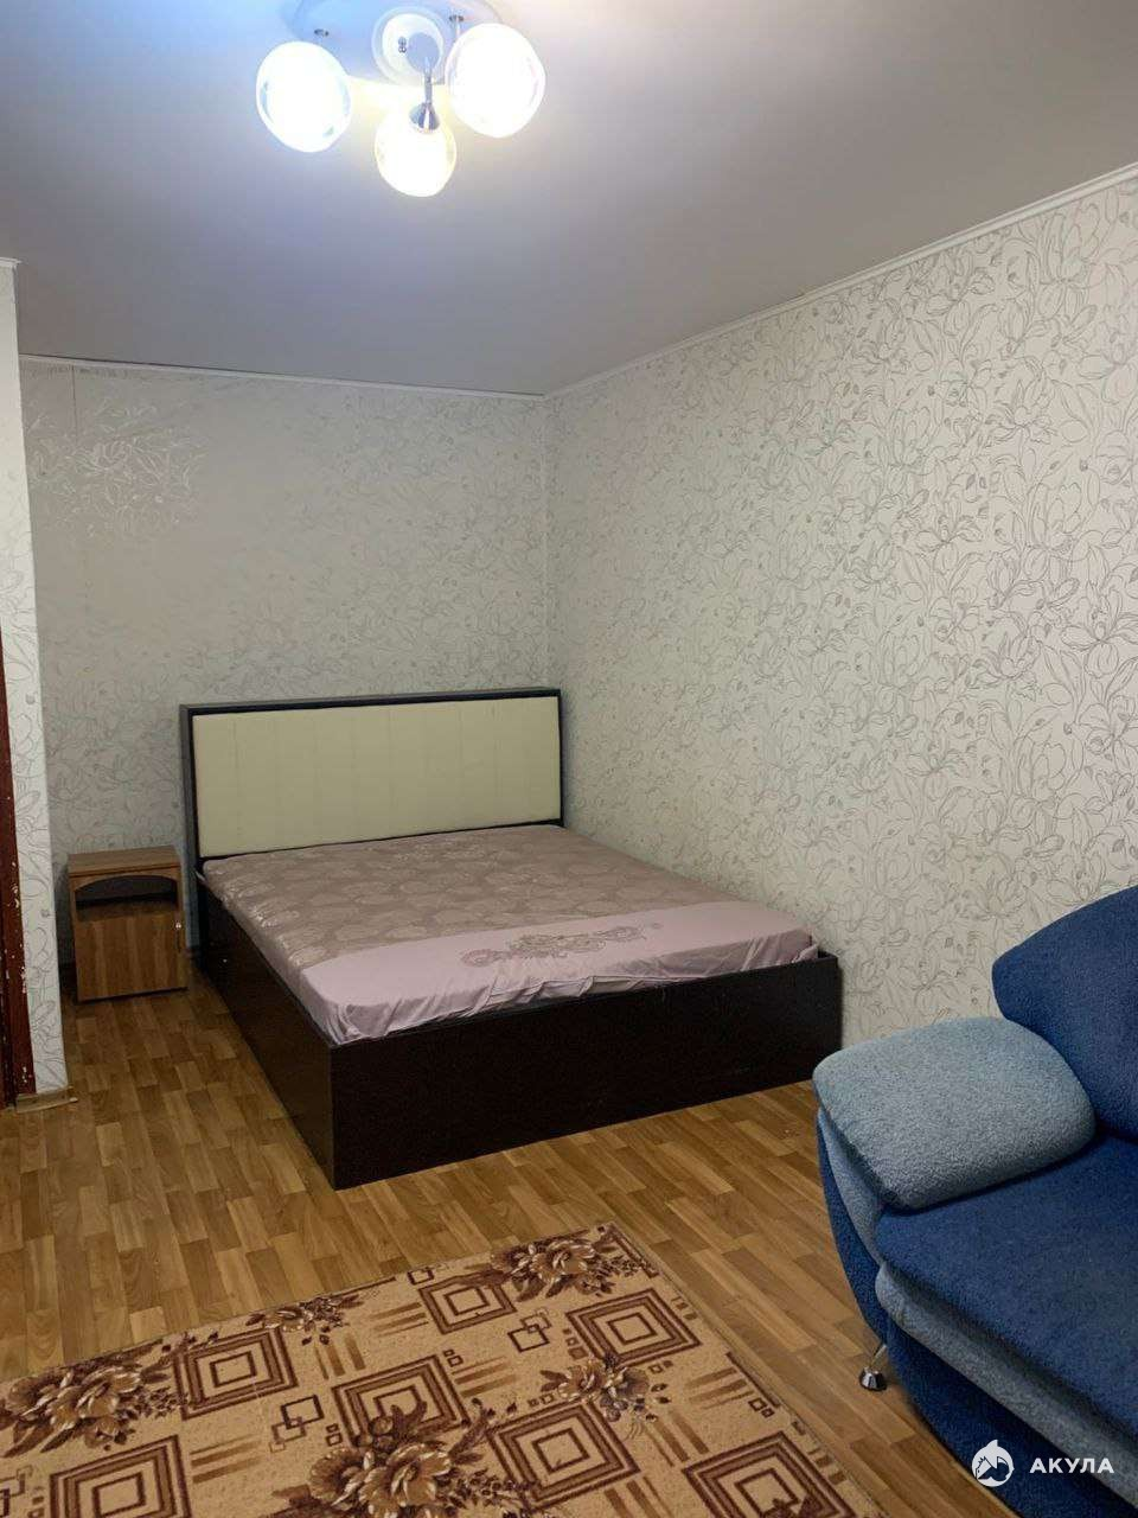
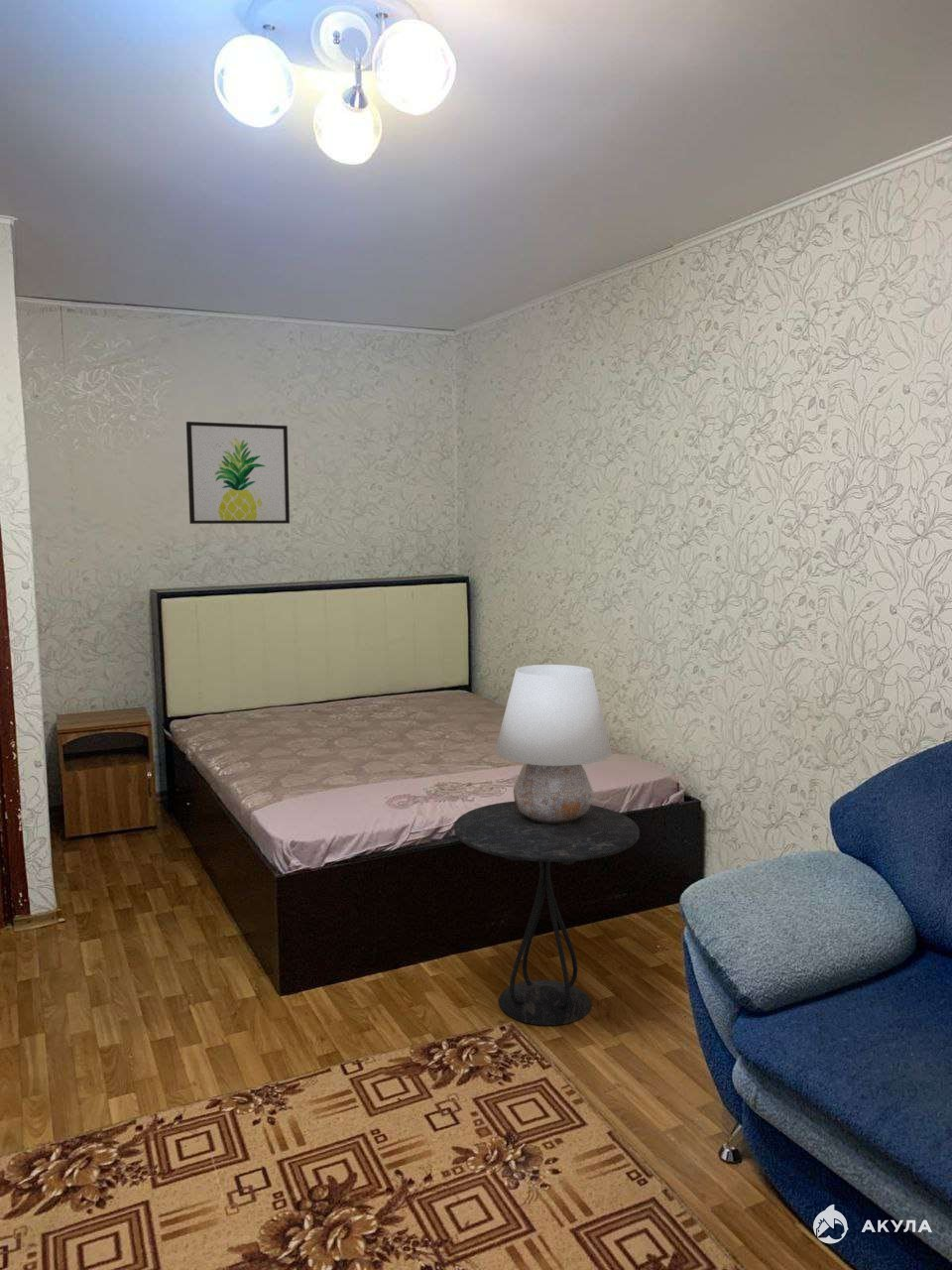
+ table lamp [494,664,613,824]
+ side table [453,801,641,1027]
+ wall art [185,421,291,525]
